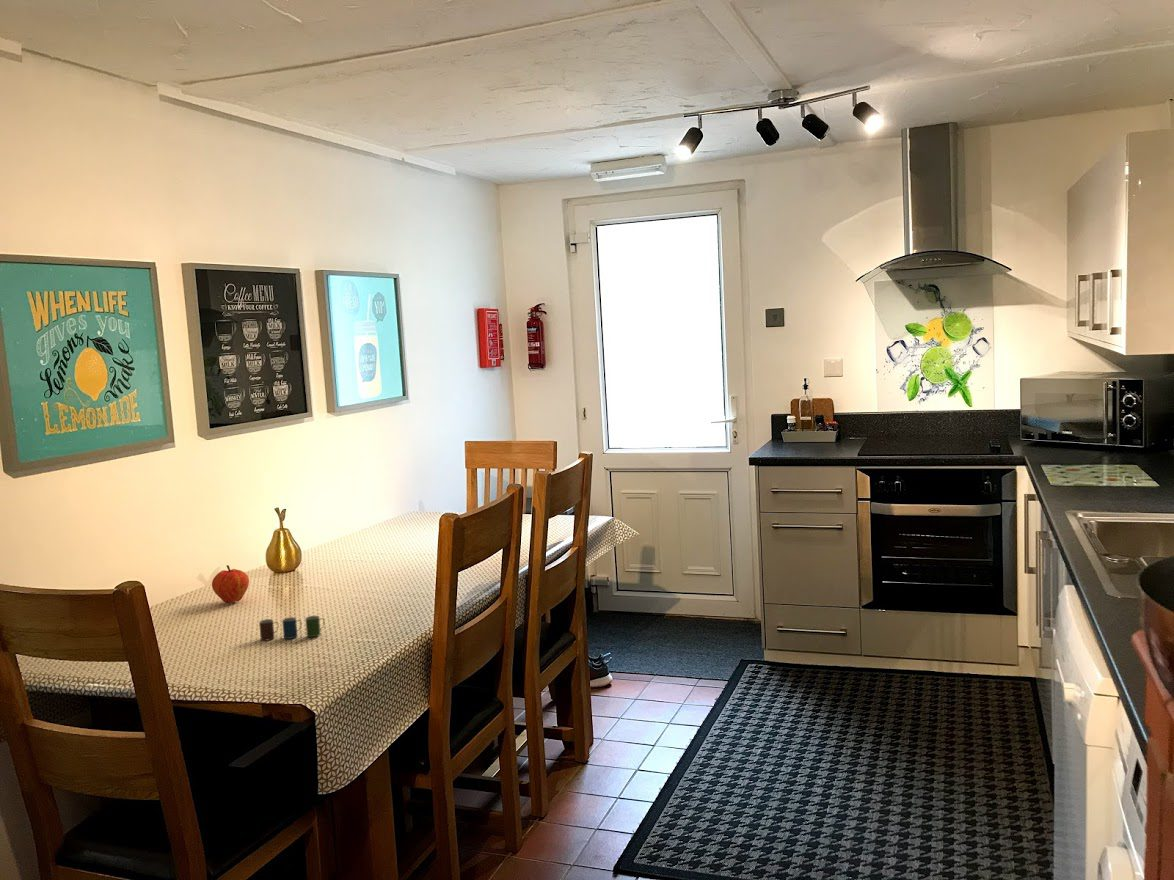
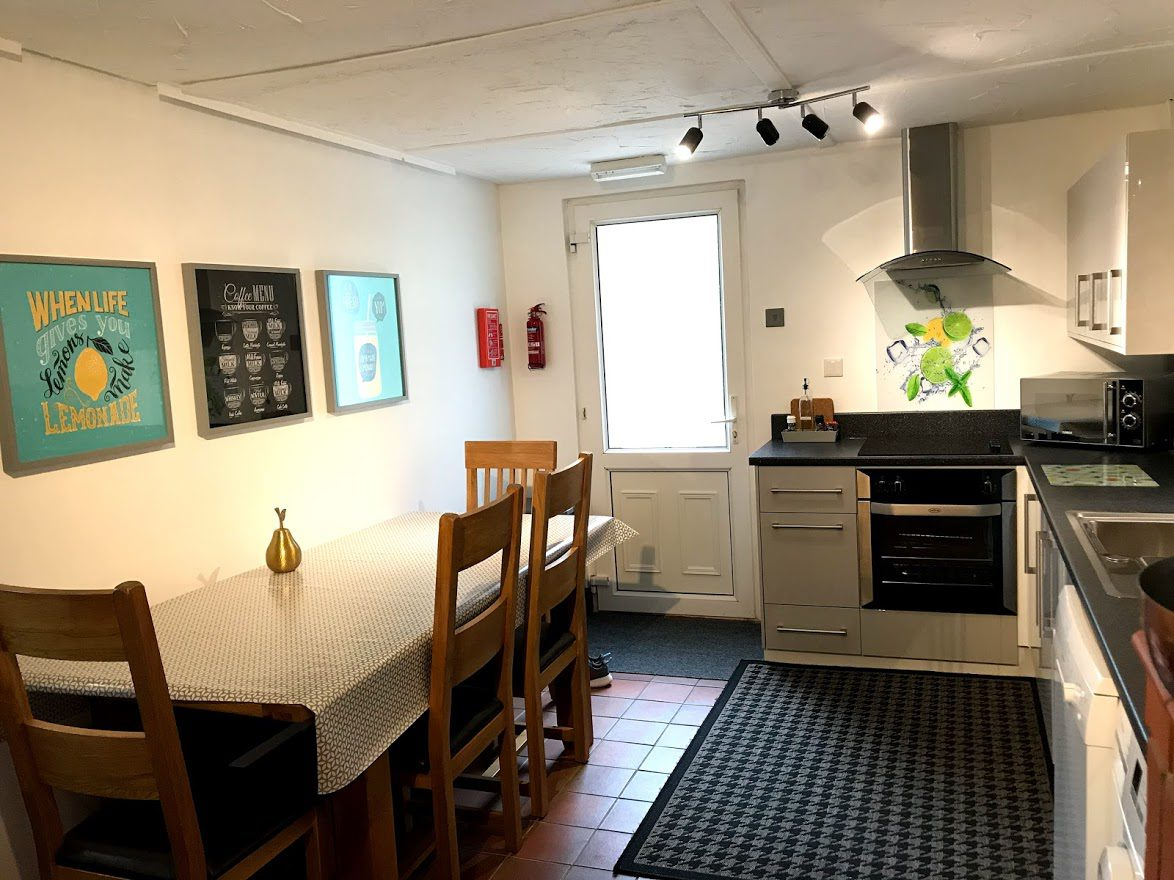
- fruit [211,564,250,604]
- cup [258,615,326,642]
